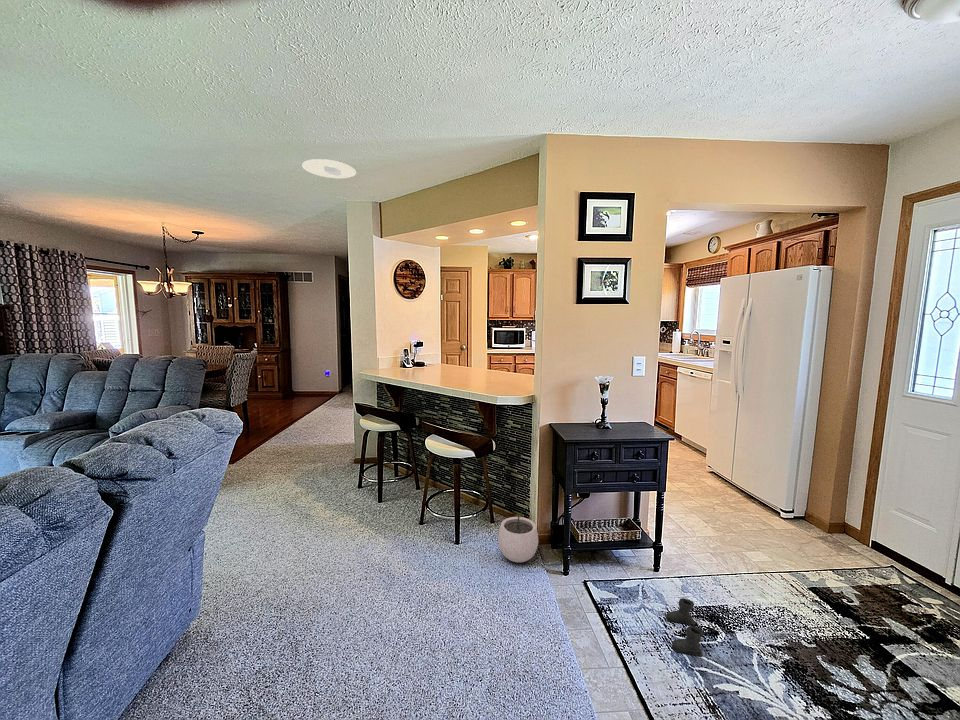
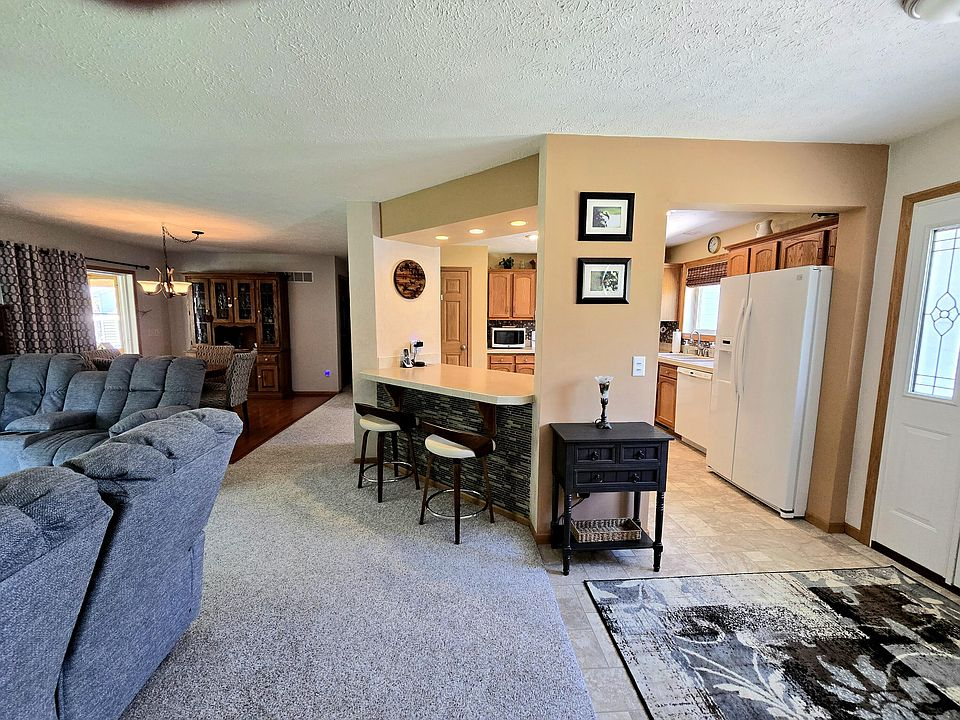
- plant pot [497,510,539,563]
- recessed light [301,158,357,179]
- boots [665,597,705,658]
